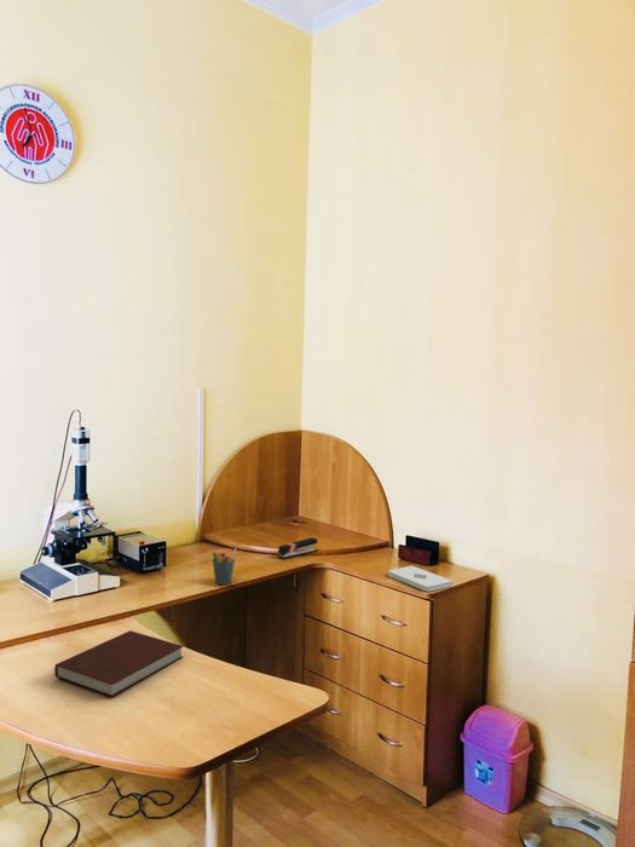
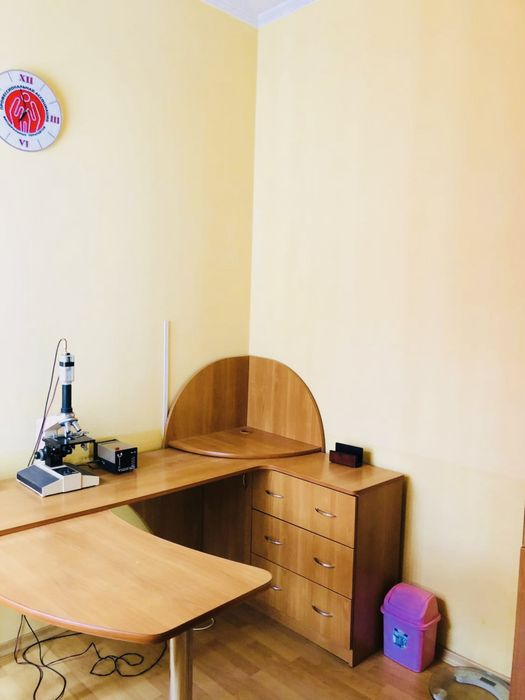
- pen holder [212,547,237,586]
- stapler [277,536,318,560]
- notebook [53,629,185,698]
- notepad [387,565,454,592]
